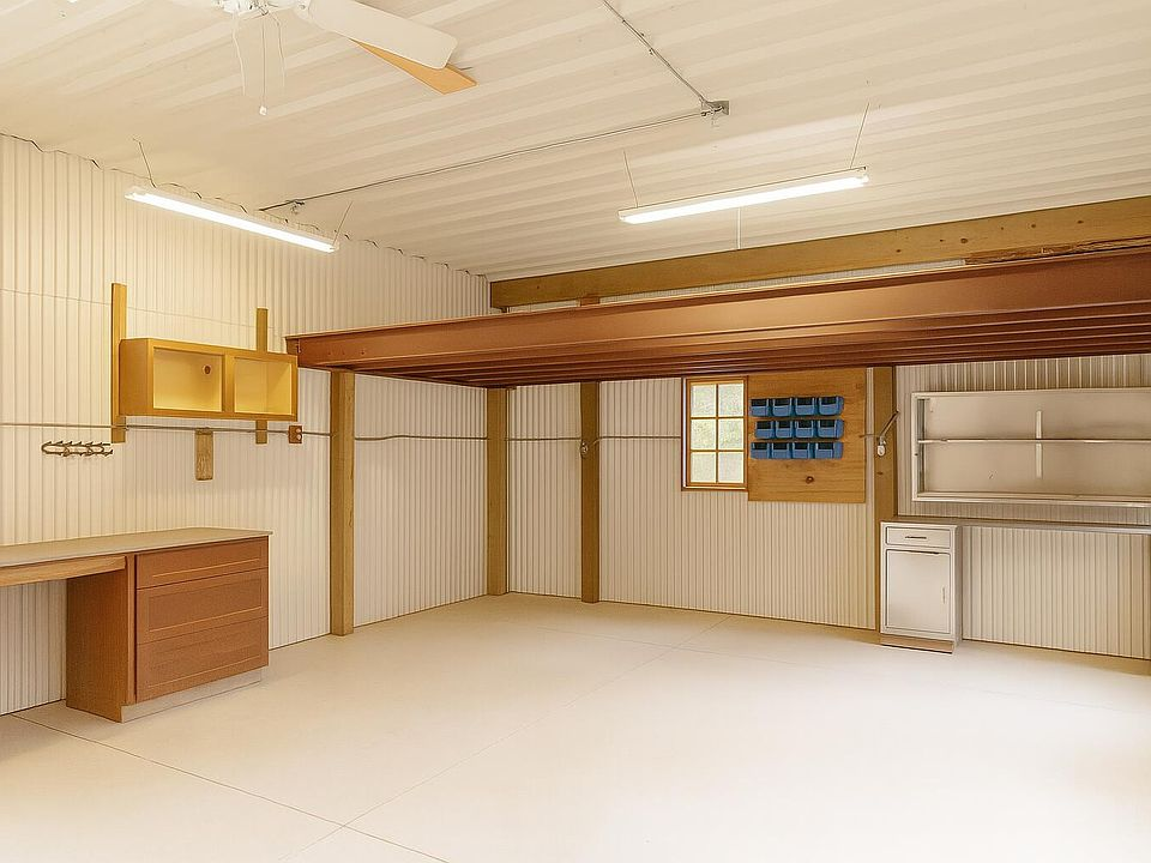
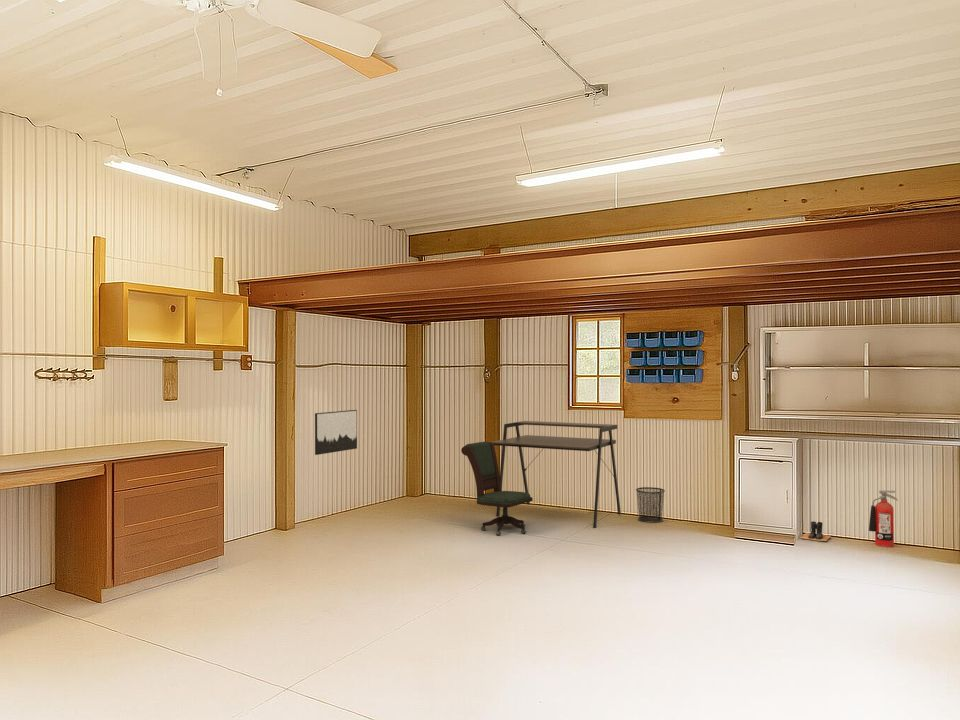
+ fire extinguisher [868,489,899,548]
+ wall art [314,409,358,456]
+ office chair [460,440,534,537]
+ waste bin [635,486,666,524]
+ desk [492,420,622,529]
+ boots [800,521,832,543]
